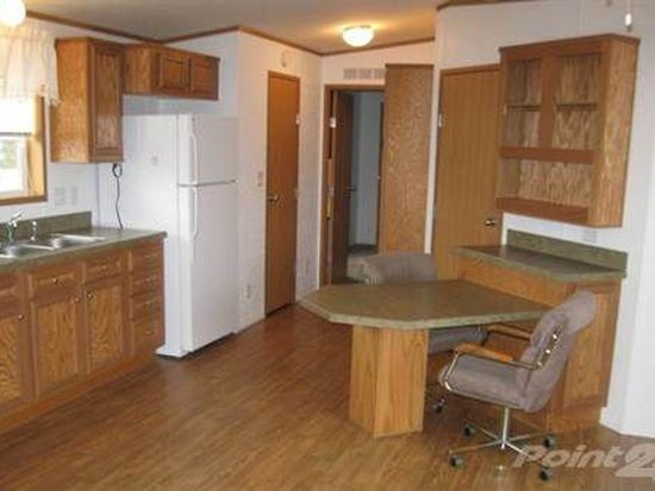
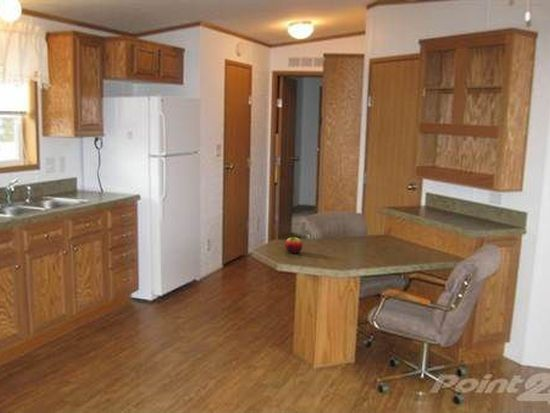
+ fruit [284,236,303,254]
